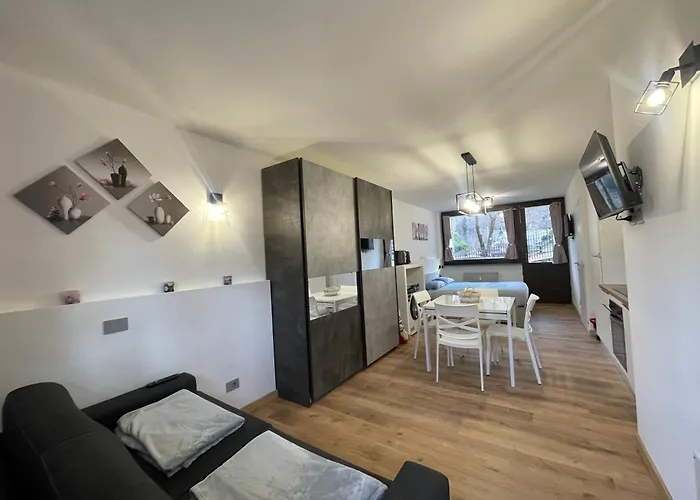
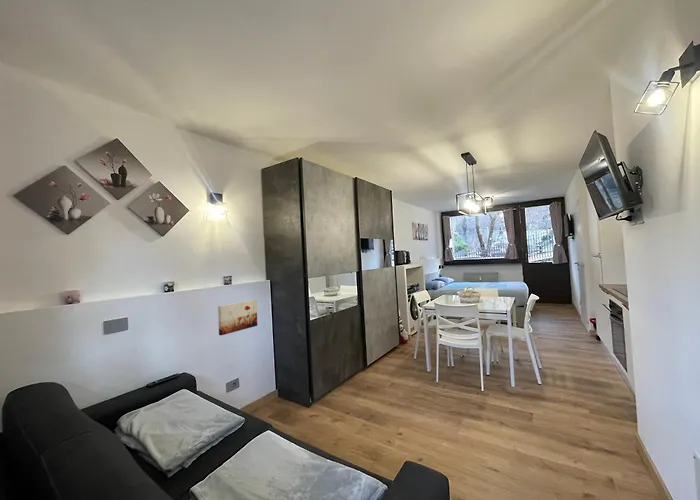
+ wall art [217,299,258,336]
